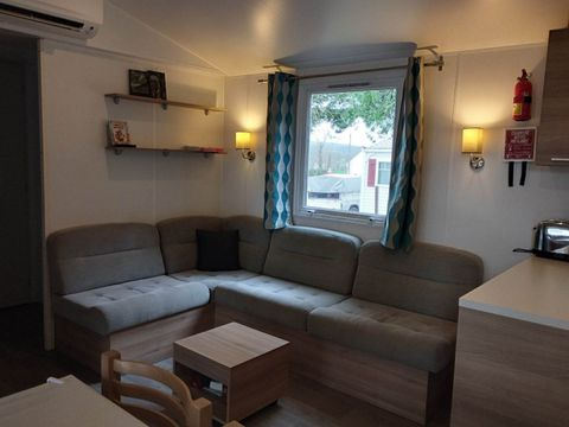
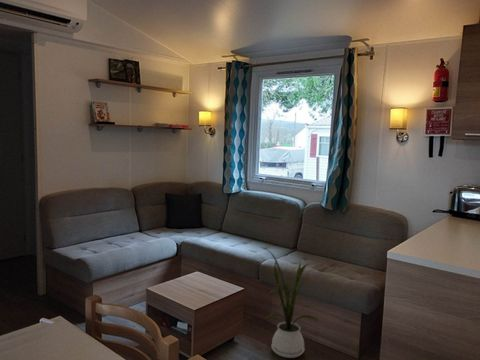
+ house plant [261,246,319,359]
